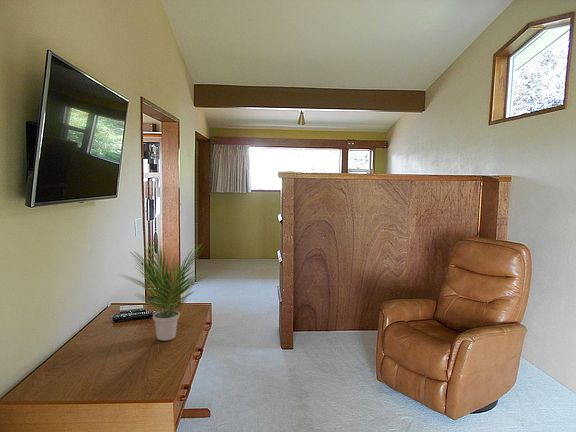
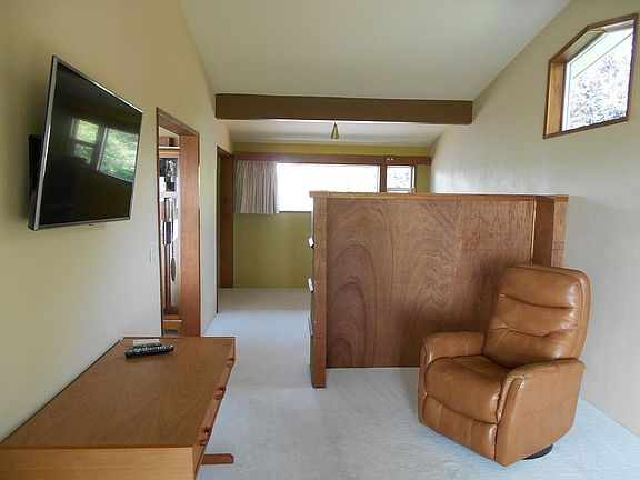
- potted plant [118,240,212,342]
